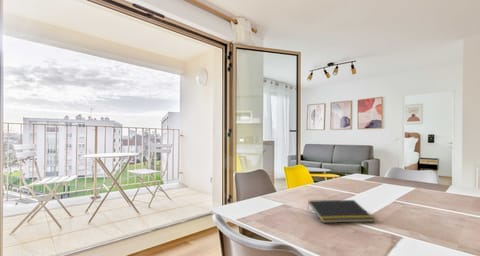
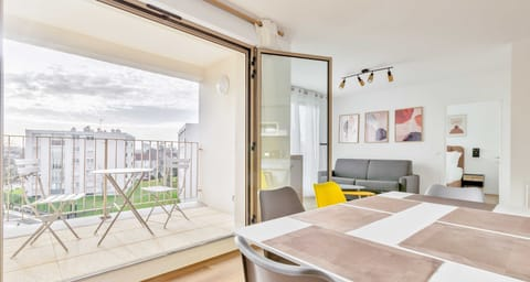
- notepad [306,199,376,224]
